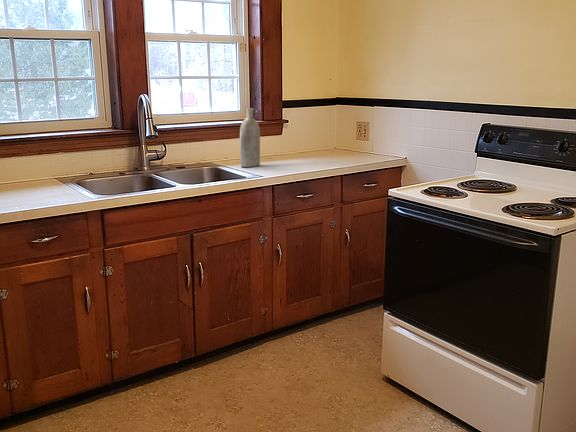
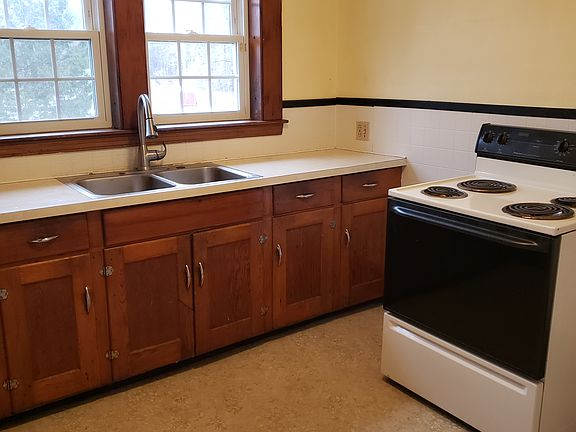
- bottle [239,107,261,168]
